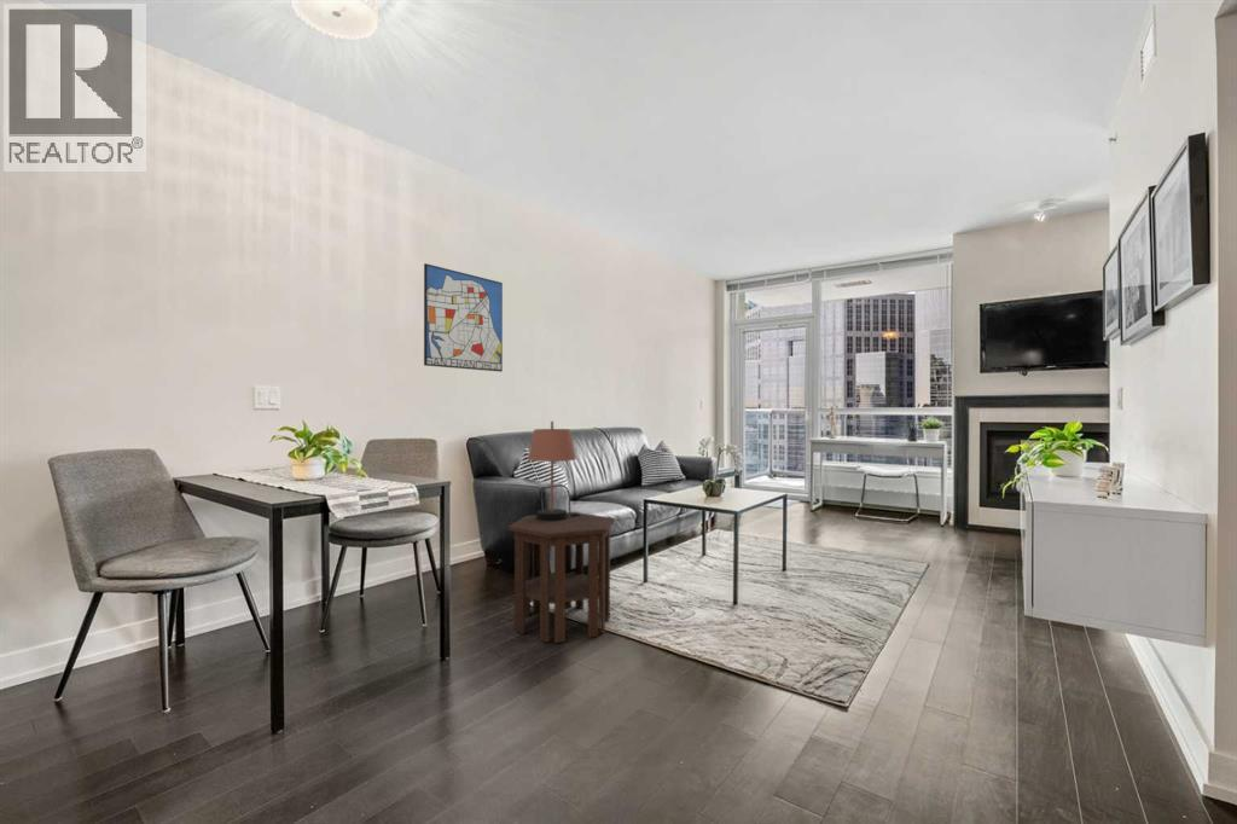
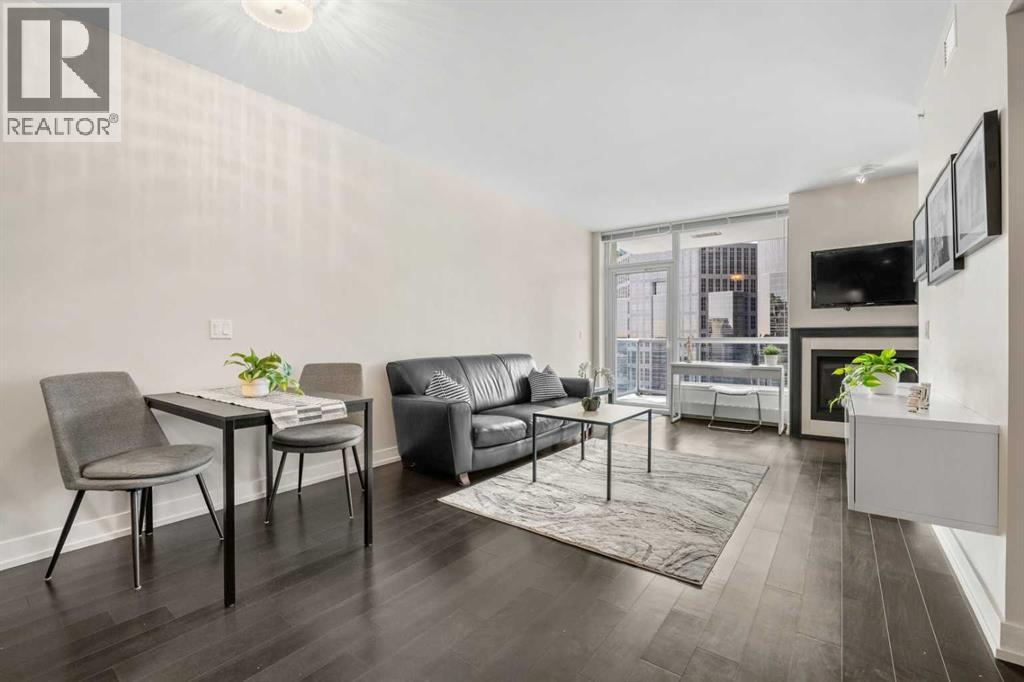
- side table [507,511,616,644]
- wall art [423,262,504,373]
- table lamp [527,420,580,521]
